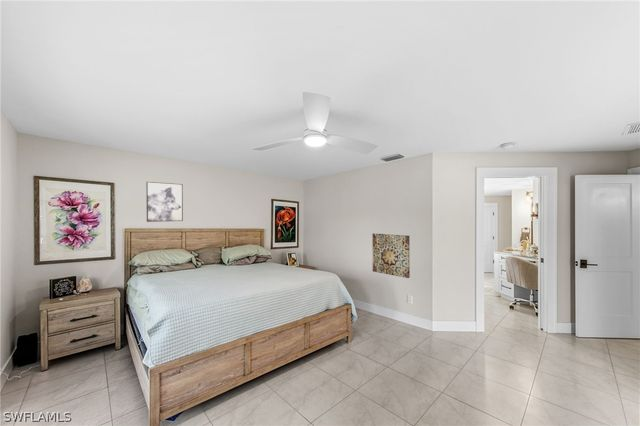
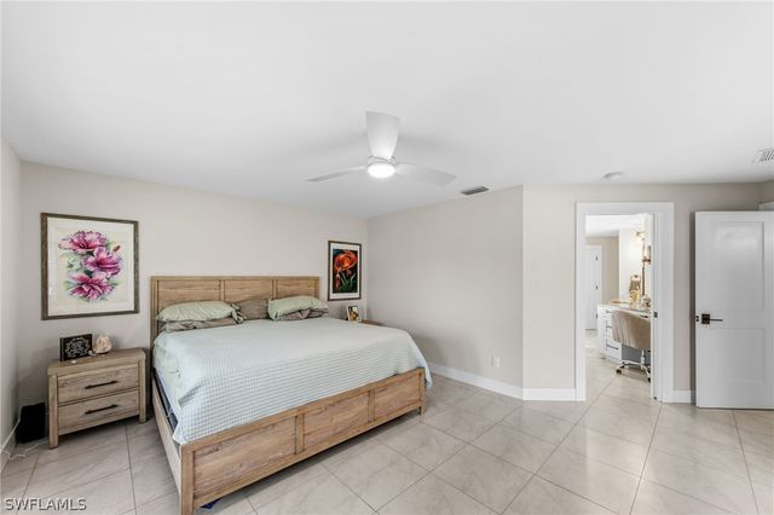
- wall art [371,232,411,279]
- wall art [145,181,184,223]
